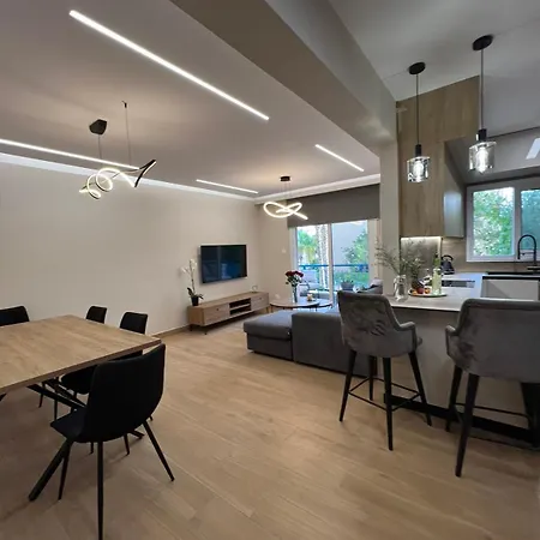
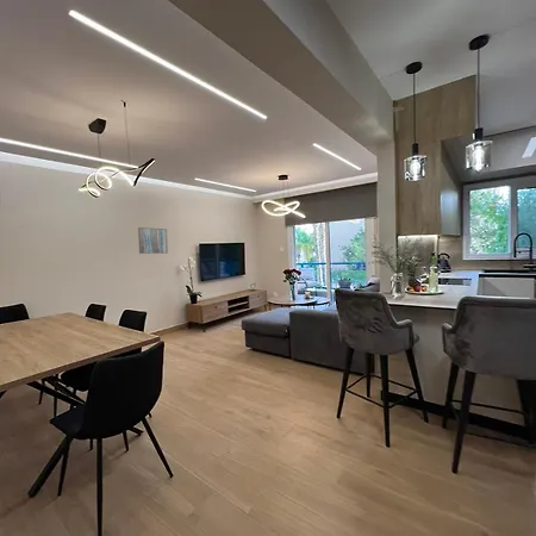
+ wall art [137,226,169,255]
